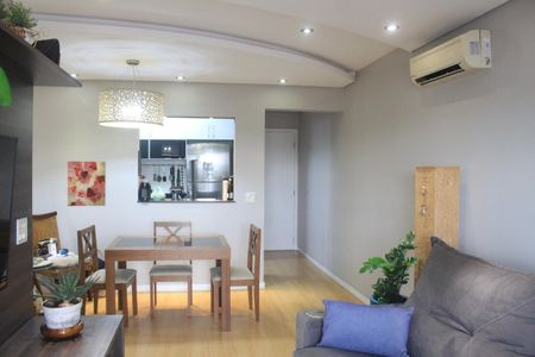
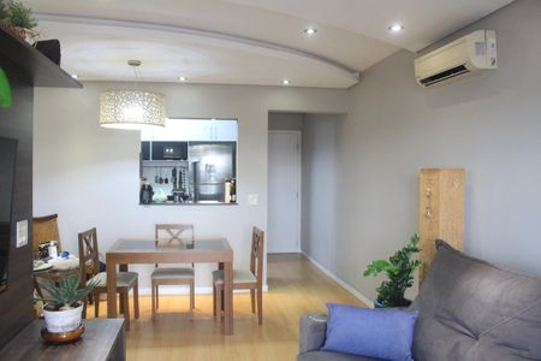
- wall art [67,161,107,207]
